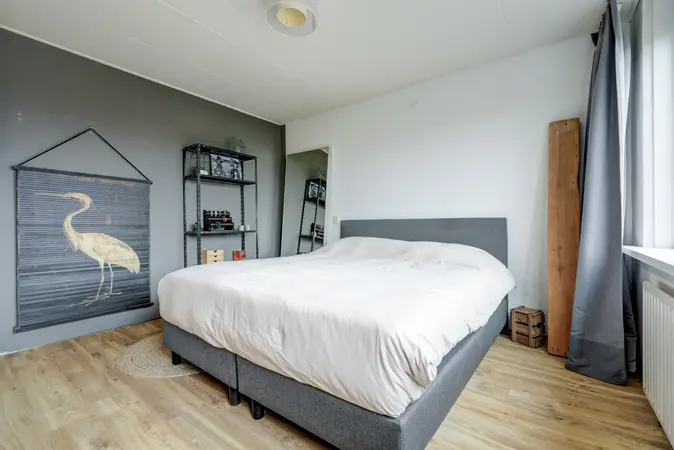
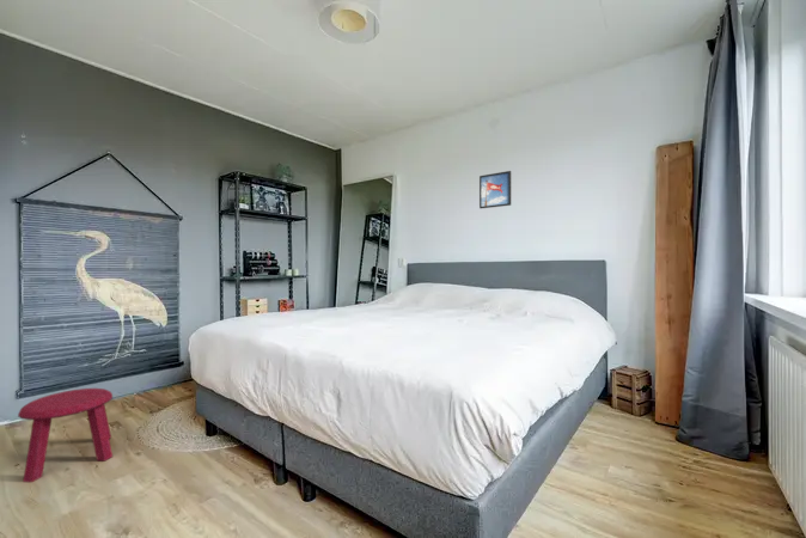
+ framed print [478,170,512,209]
+ stool [17,387,114,483]
